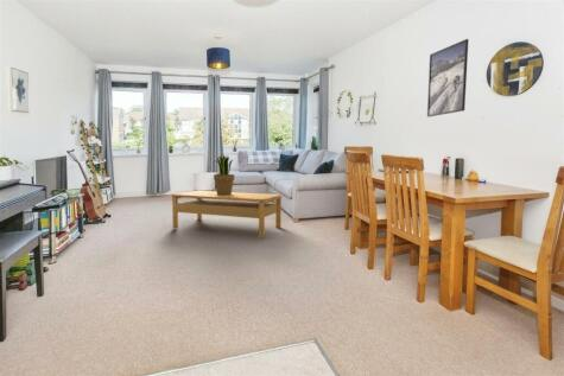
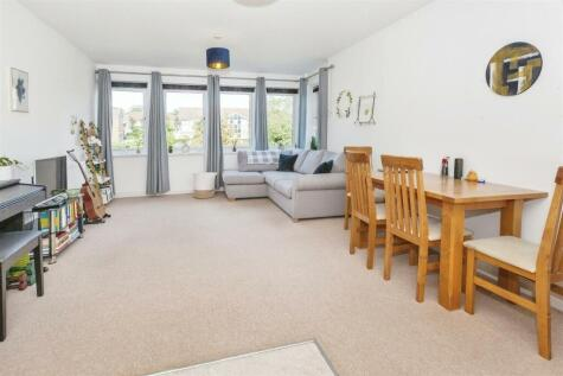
- potted plant [211,153,235,196]
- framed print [426,38,470,117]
- coffee table [171,190,283,238]
